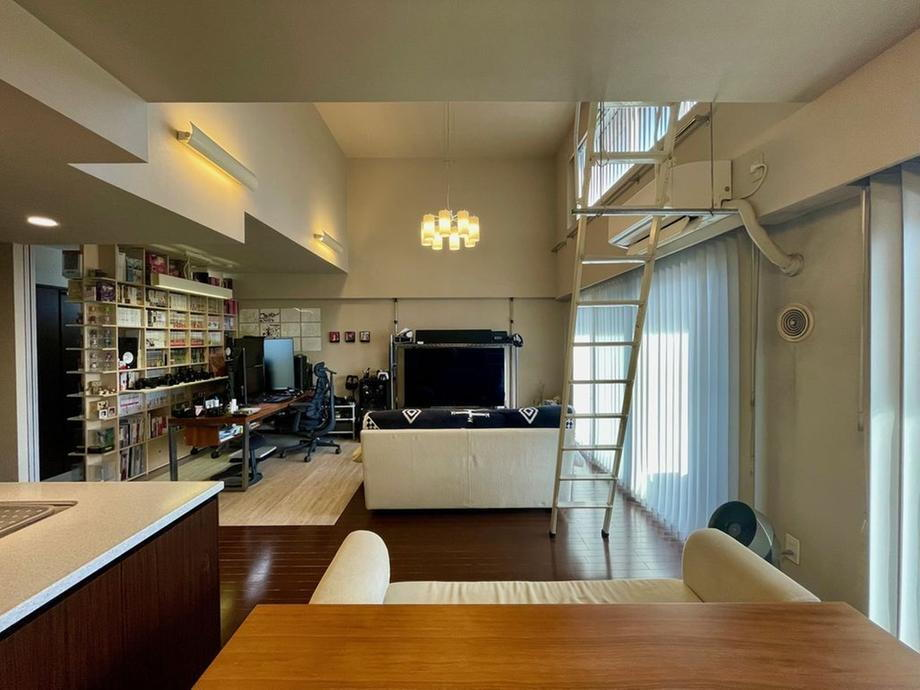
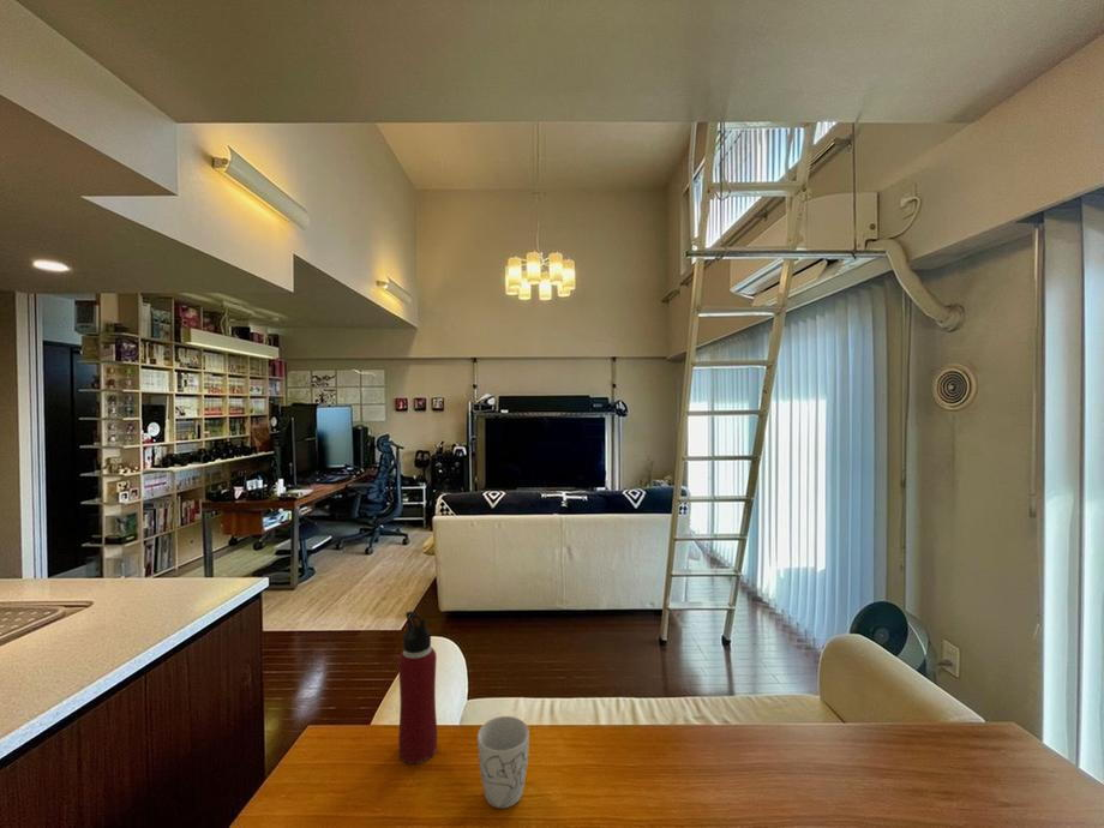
+ mug [476,715,530,809]
+ water bottle [397,610,438,764]
